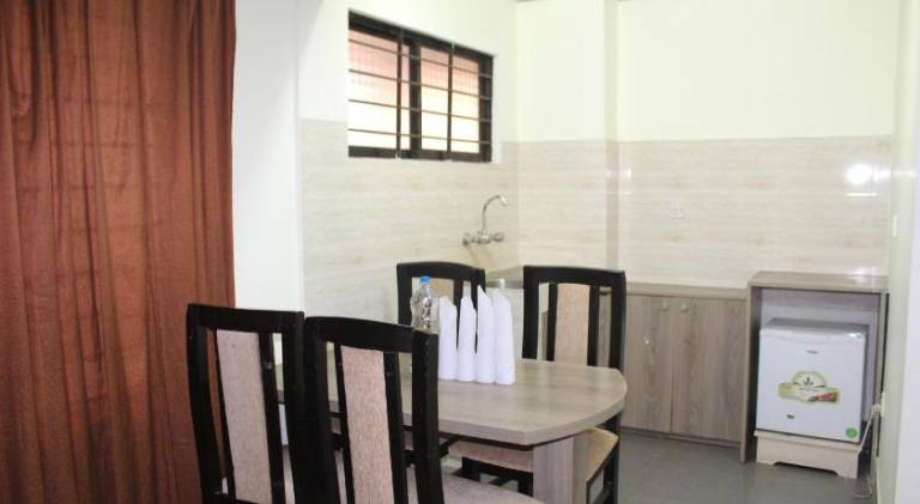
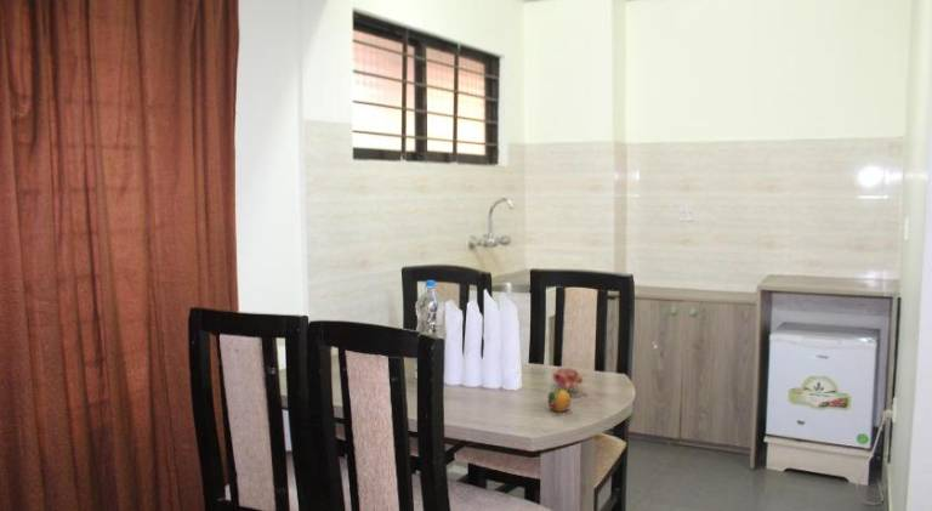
+ flower [551,367,586,393]
+ fruit [547,382,572,413]
